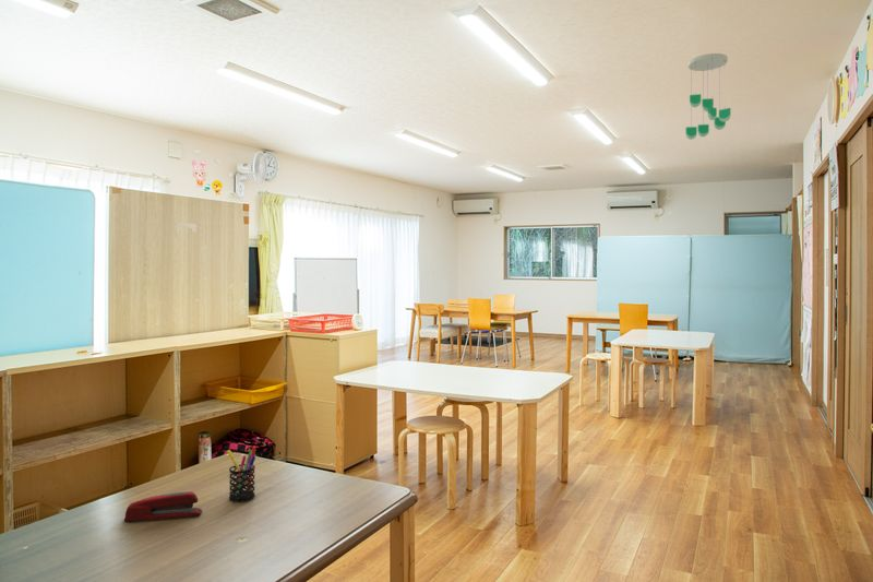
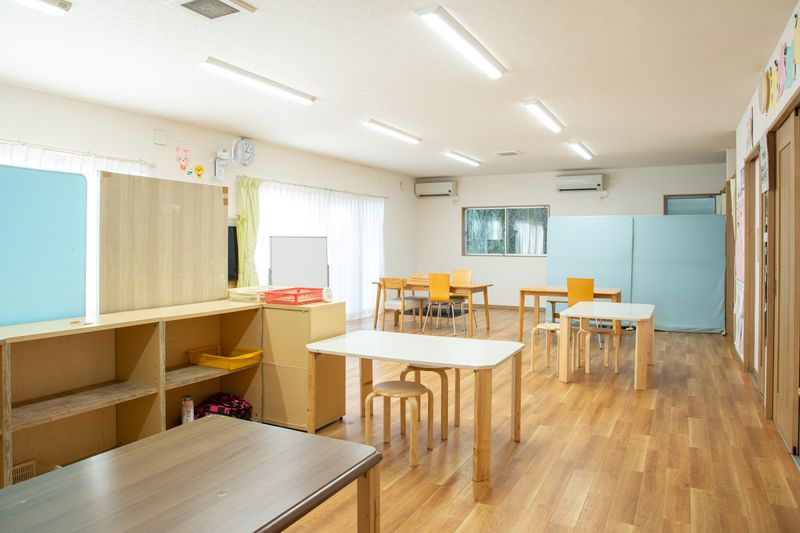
- stapler [123,490,203,523]
- pen holder [226,446,256,502]
- ceiling mobile [684,52,731,141]
